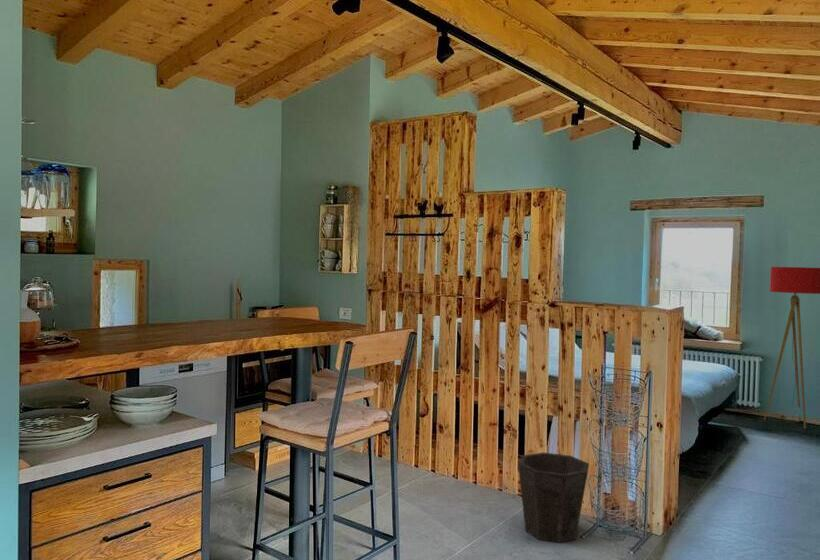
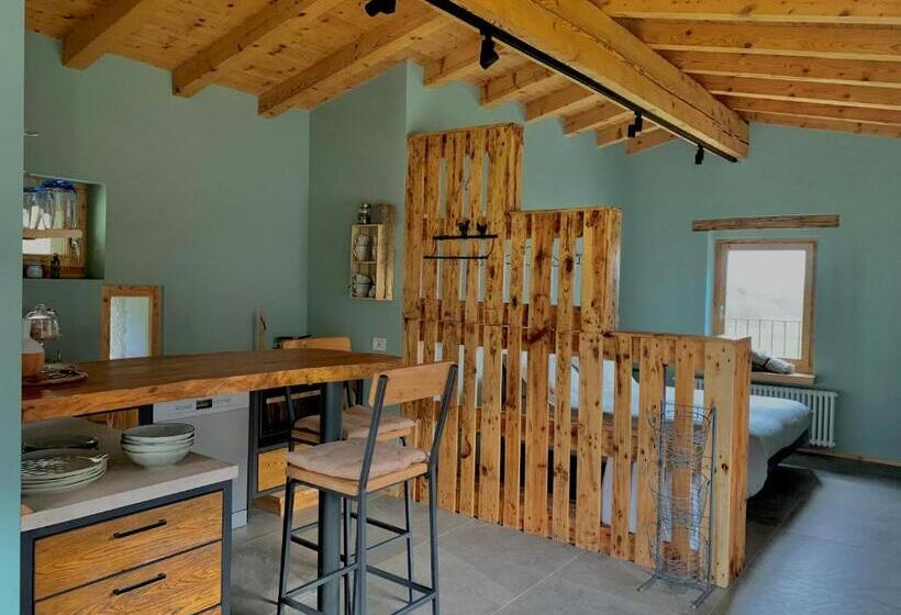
- floor lamp [763,266,820,430]
- waste bin [517,451,590,544]
